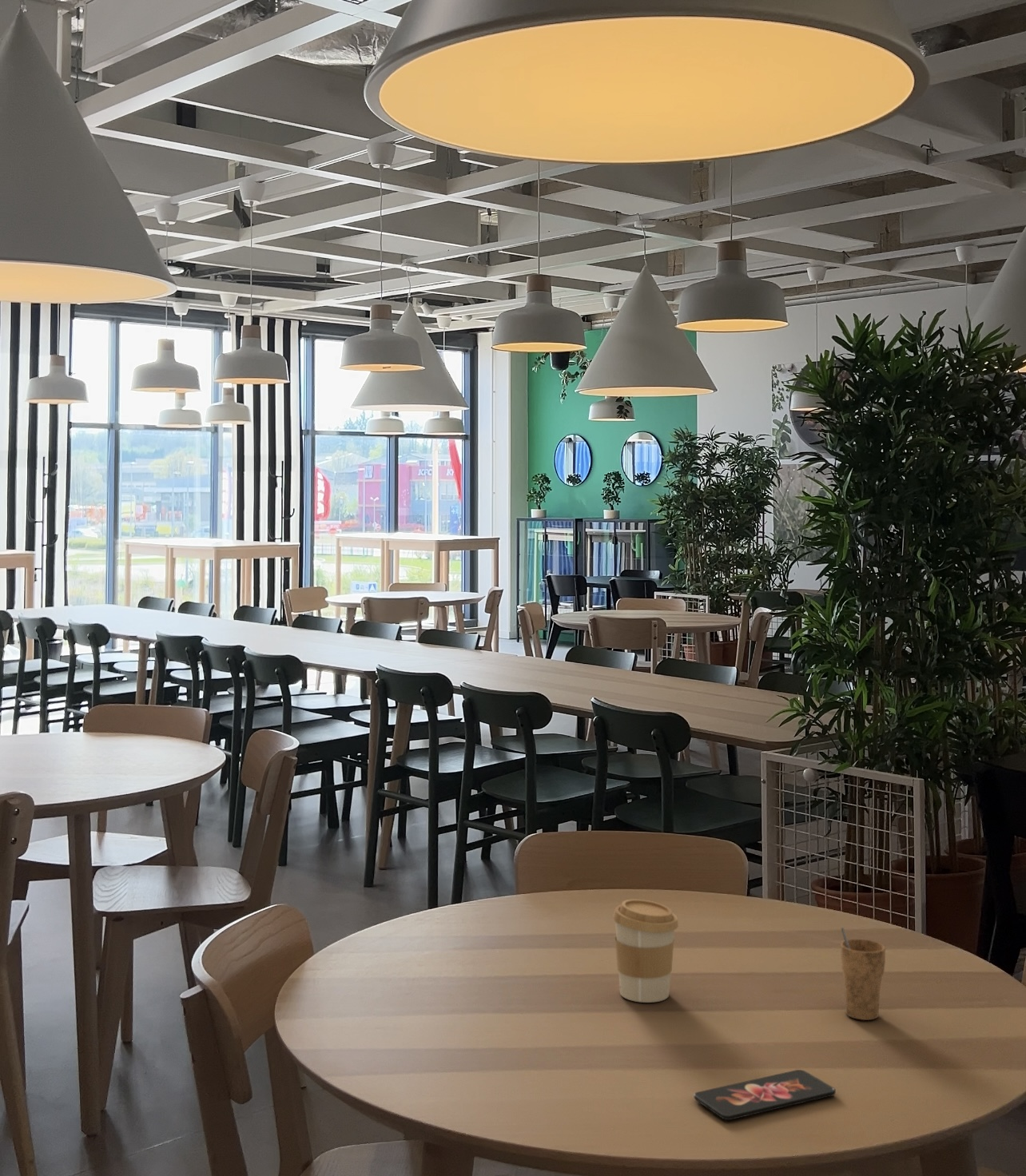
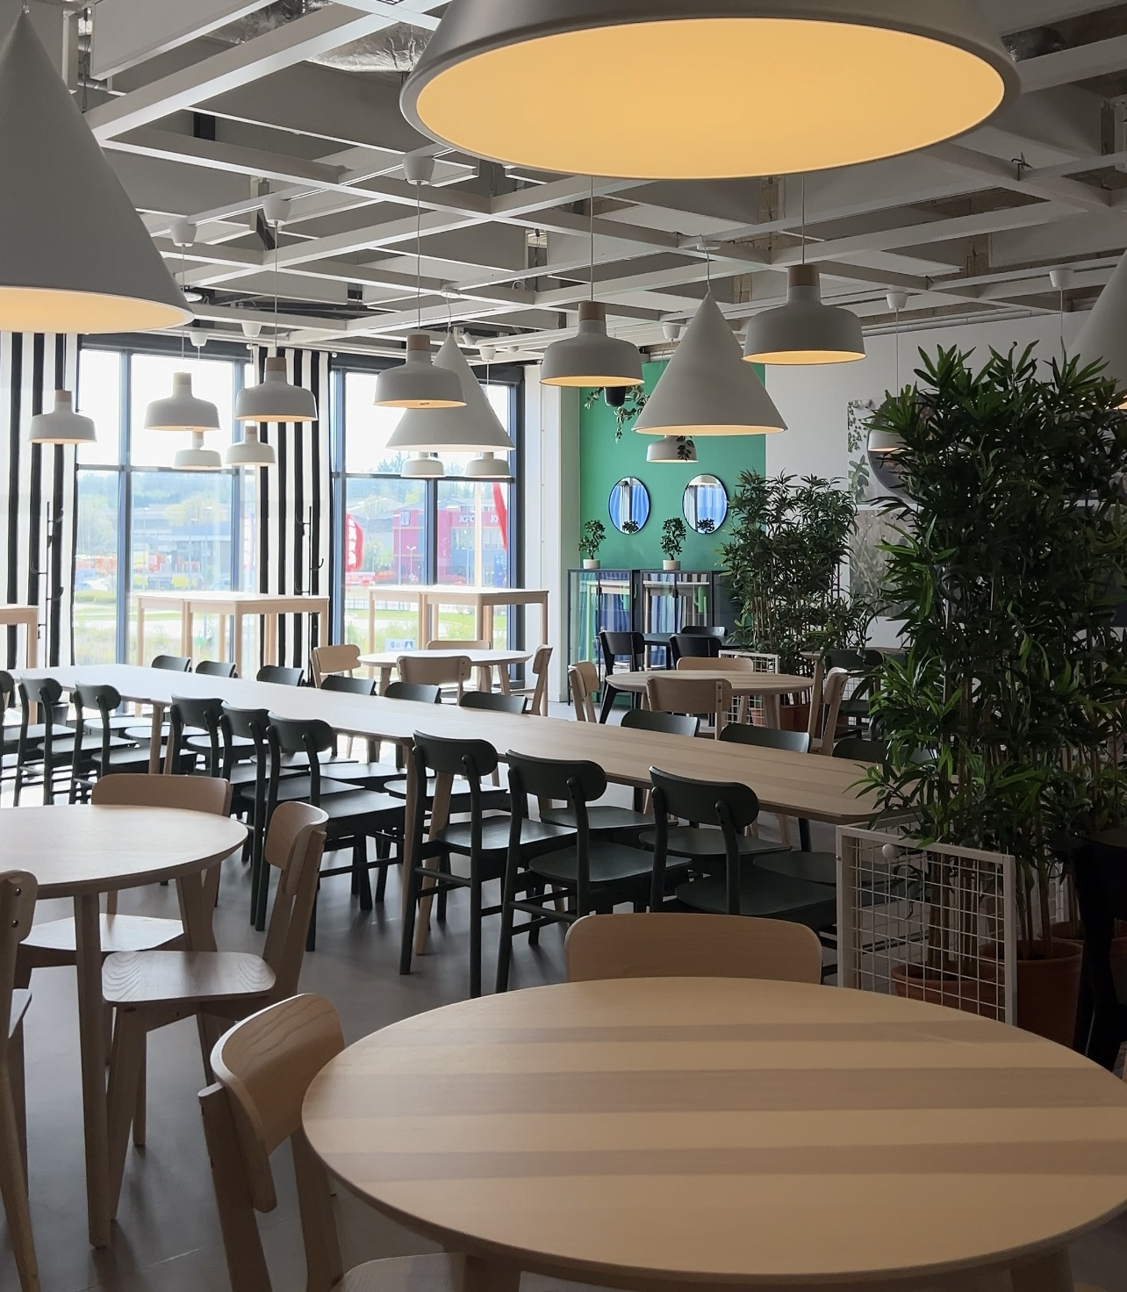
- cup [840,927,886,1021]
- smartphone [693,1069,837,1121]
- coffee cup [612,899,679,1003]
